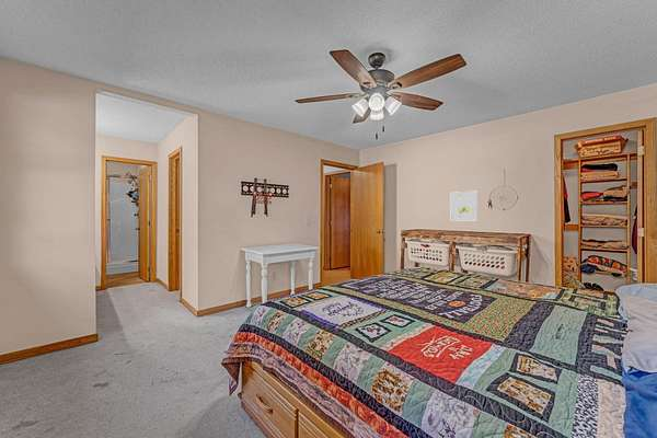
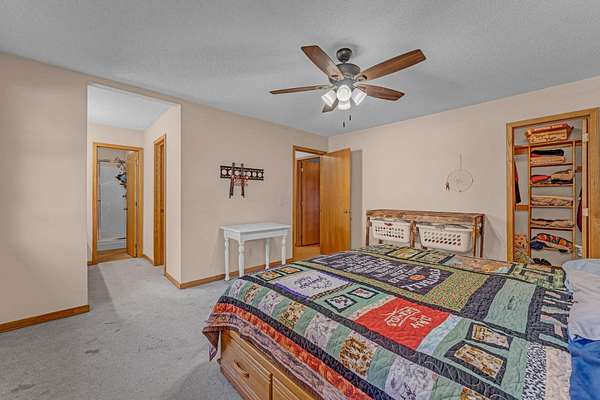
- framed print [450,191,479,221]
